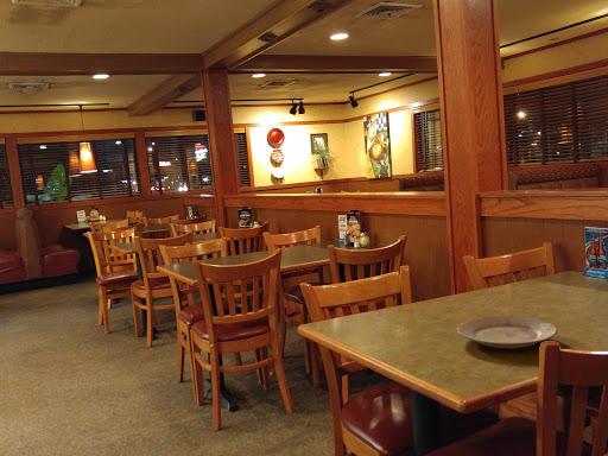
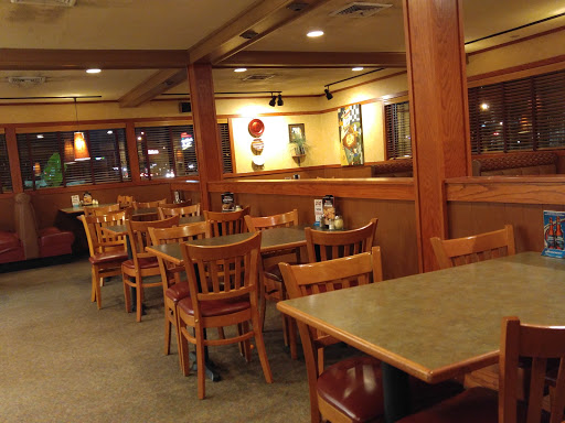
- plate [456,315,558,349]
